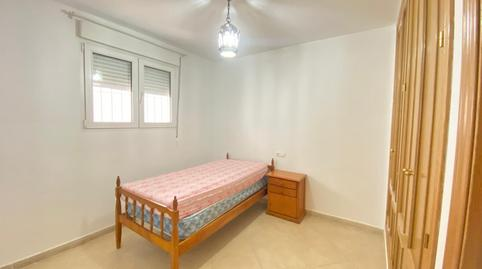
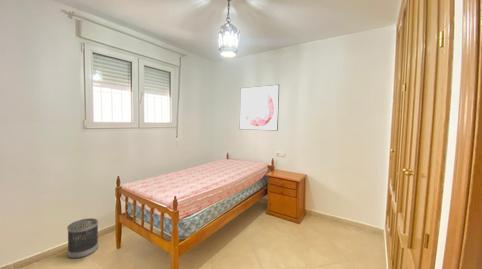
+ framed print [239,84,280,132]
+ wastebasket [66,217,99,259]
